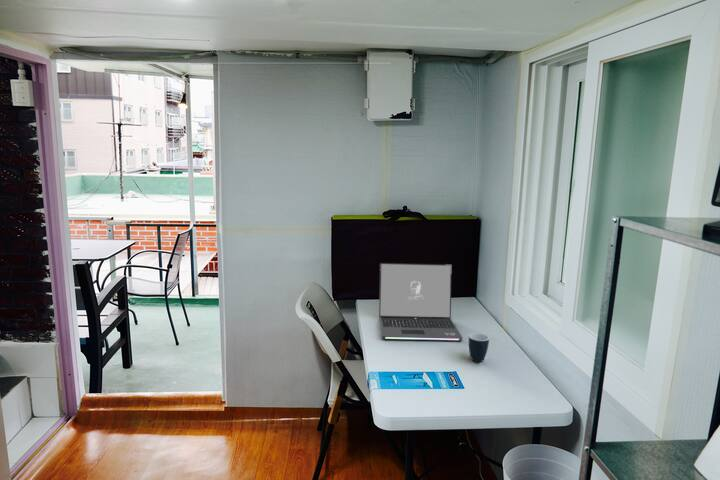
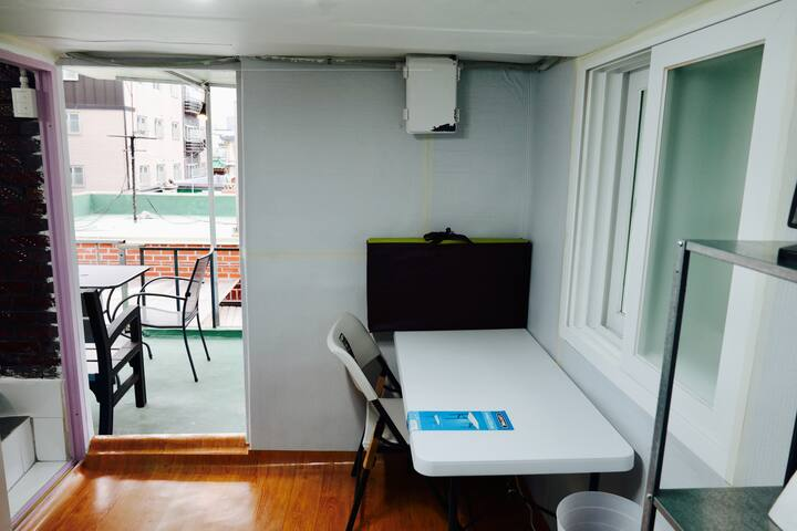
- mug [468,332,490,363]
- laptop [378,262,463,342]
